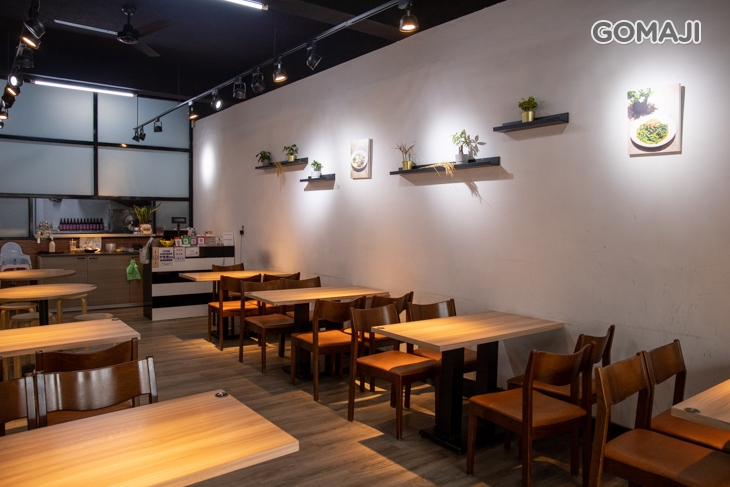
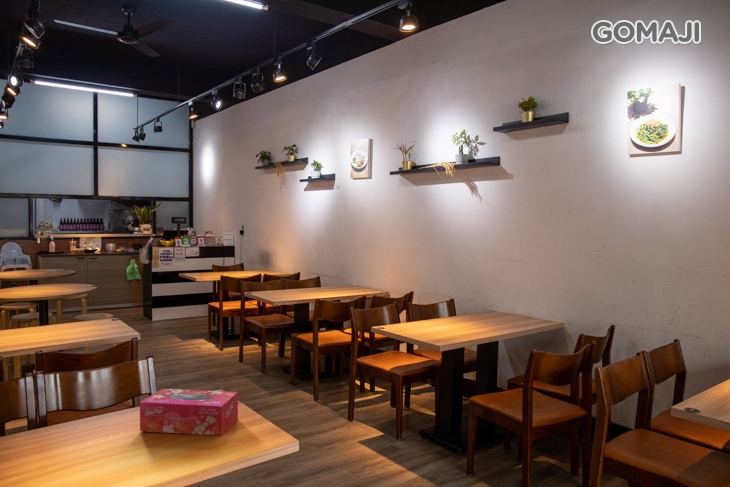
+ tissue box [139,388,239,436]
